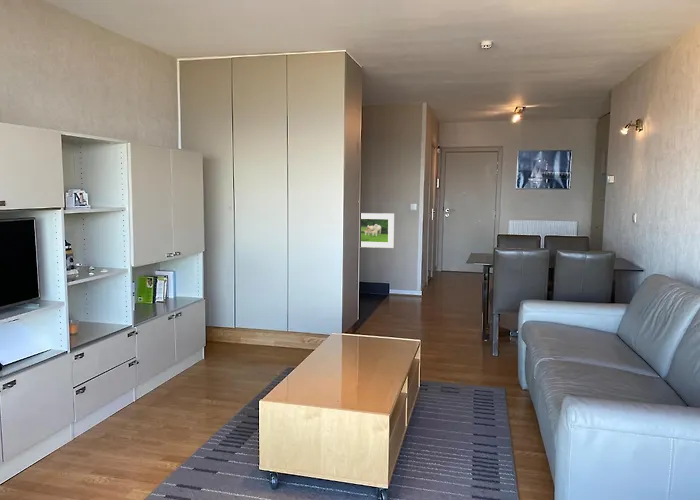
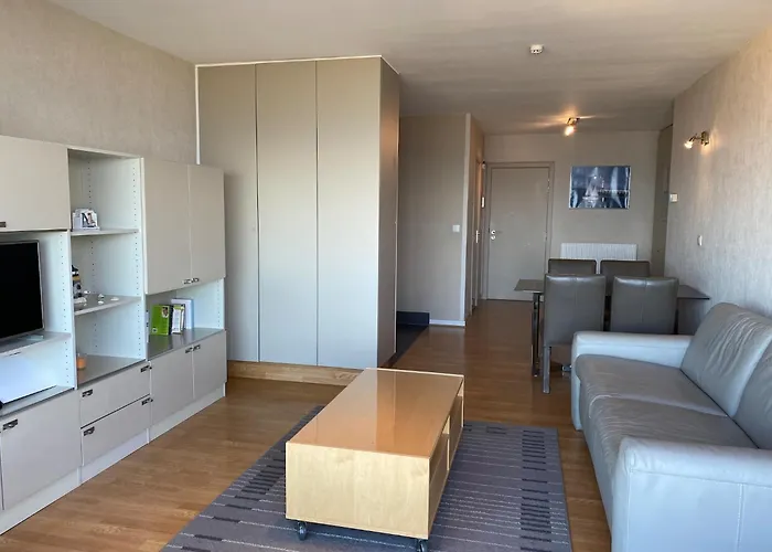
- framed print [360,212,395,249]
